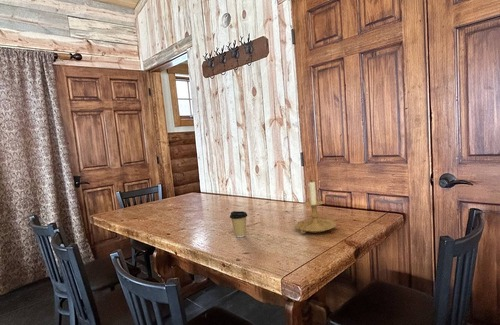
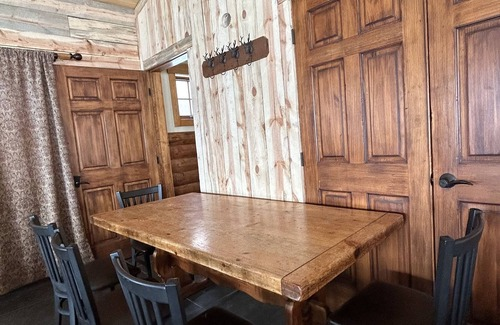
- coffee cup [229,210,248,238]
- candle holder [294,179,337,234]
